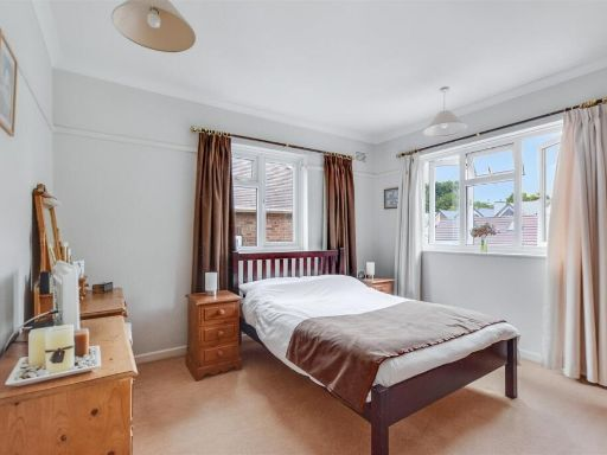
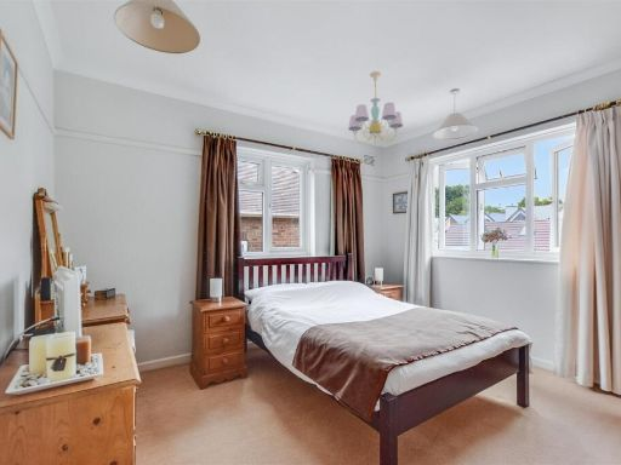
+ chandelier [347,70,405,147]
